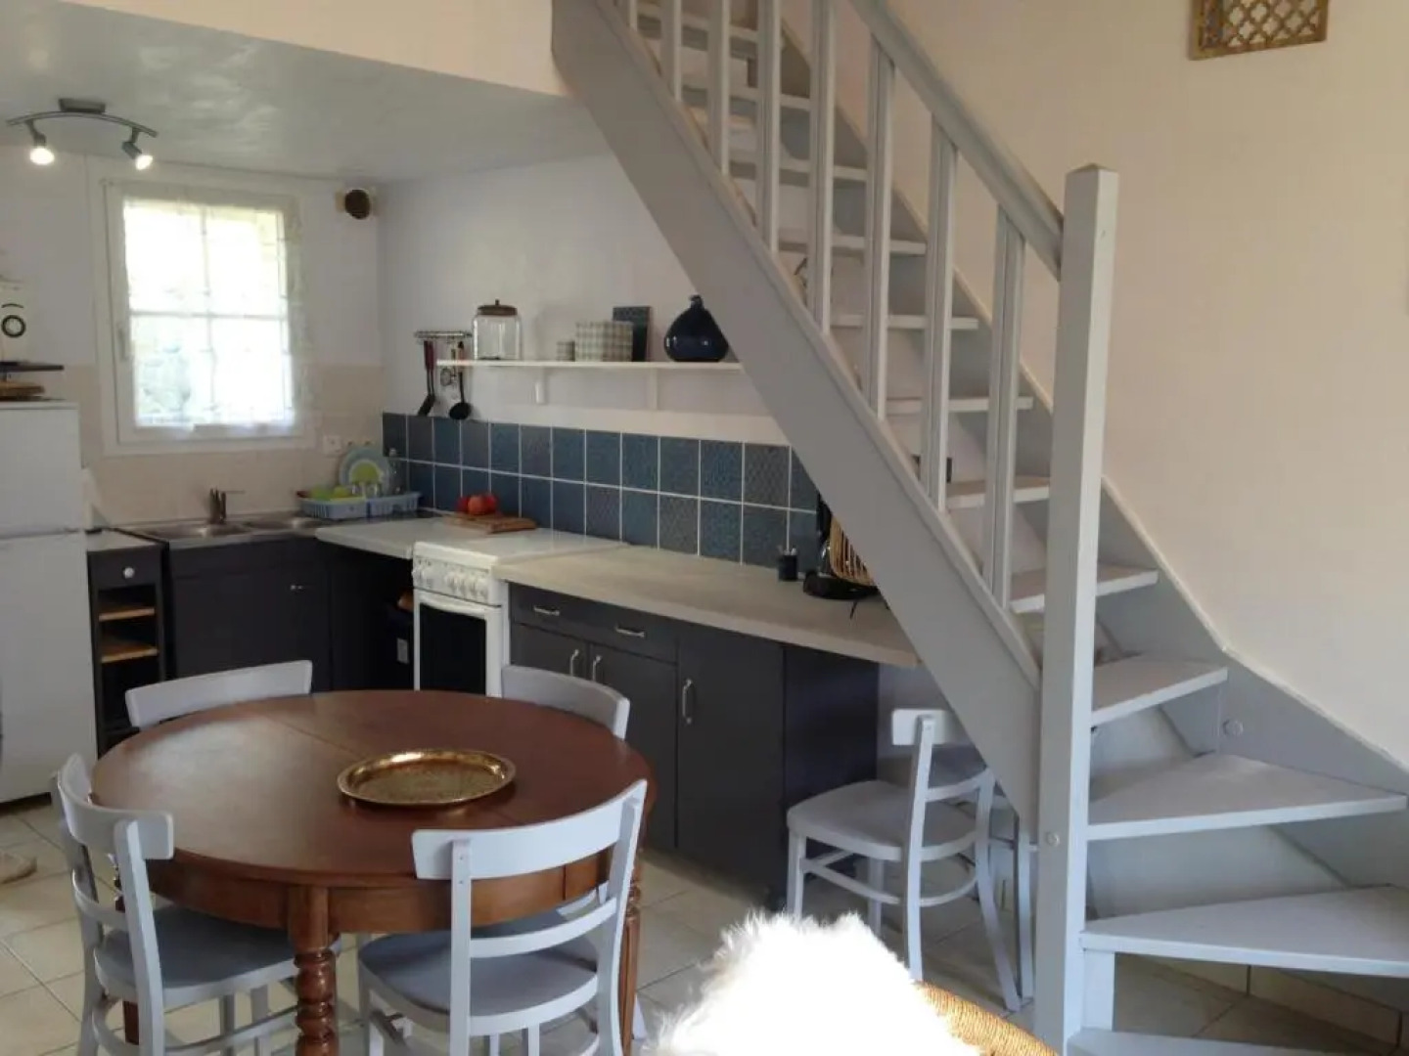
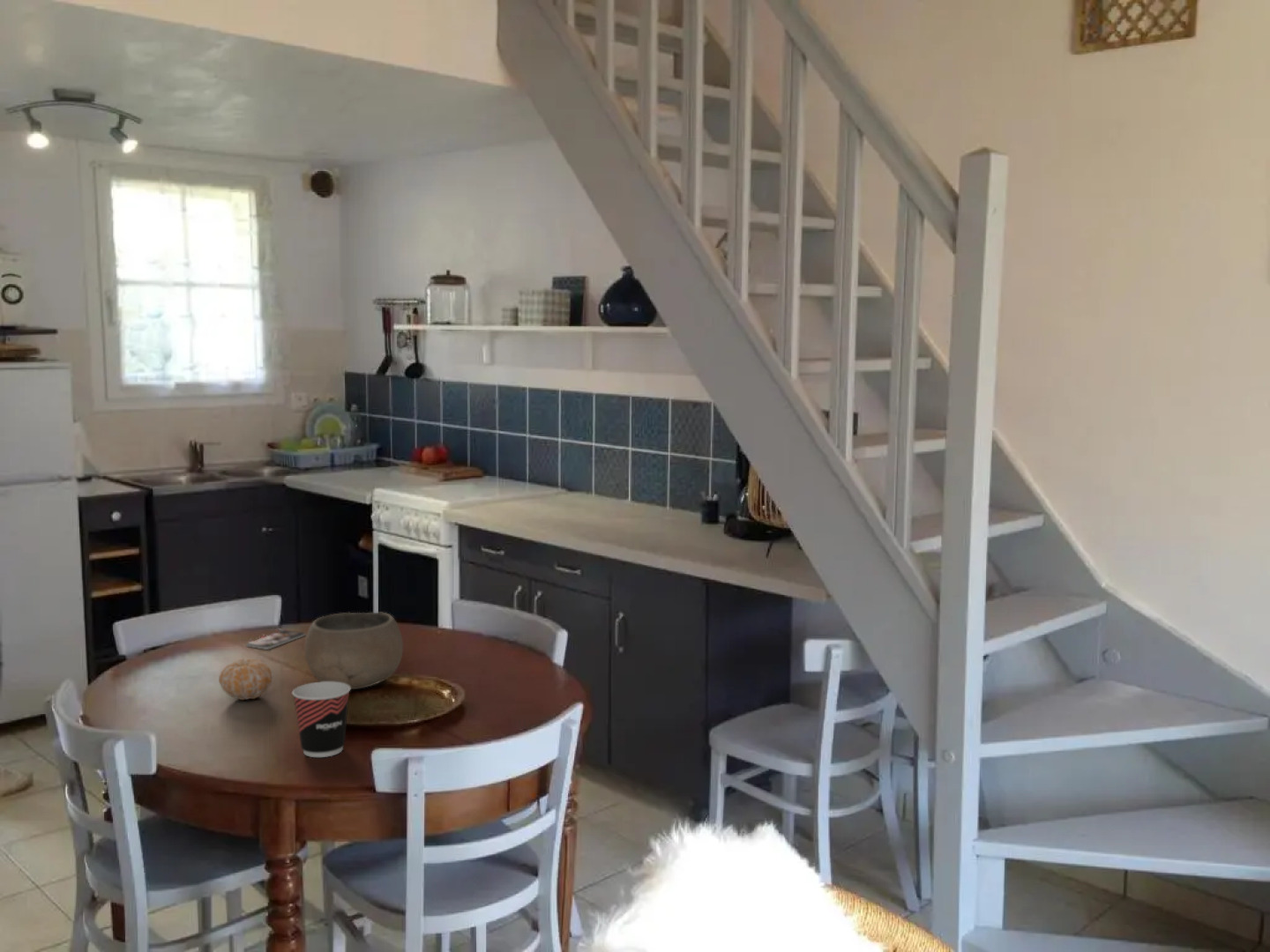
+ cup [291,681,351,758]
+ fruit [218,658,273,701]
+ smartphone [245,628,306,651]
+ bowl [304,612,404,690]
